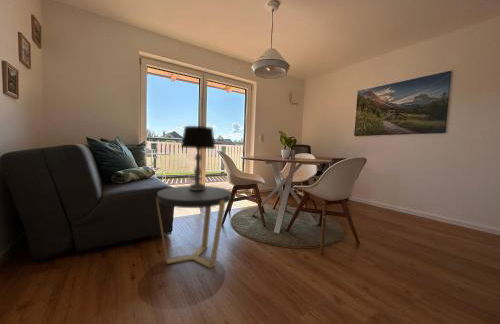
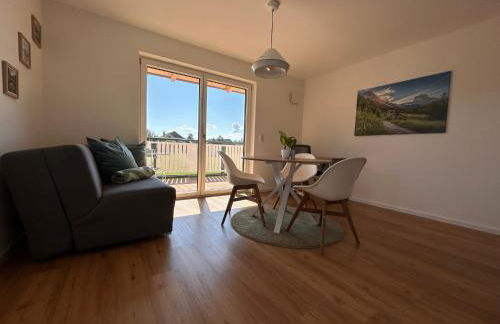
- table lamp [180,125,216,190]
- side table [155,185,232,269]
